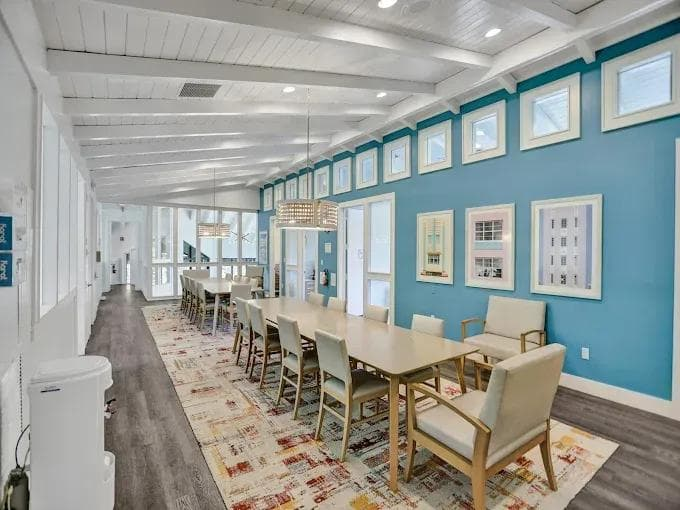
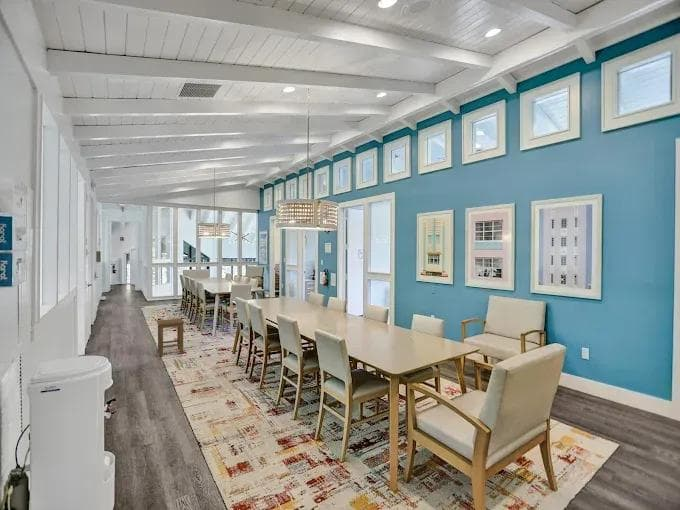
+ stool [156,317,186,358]
